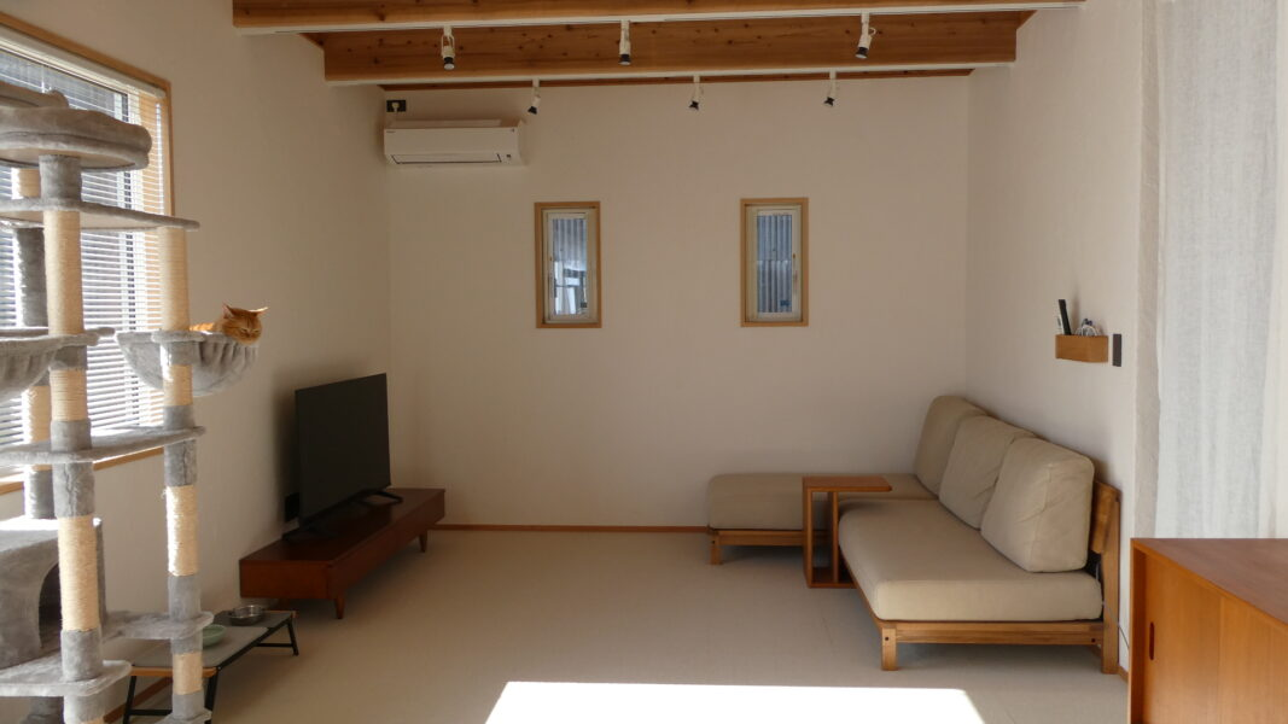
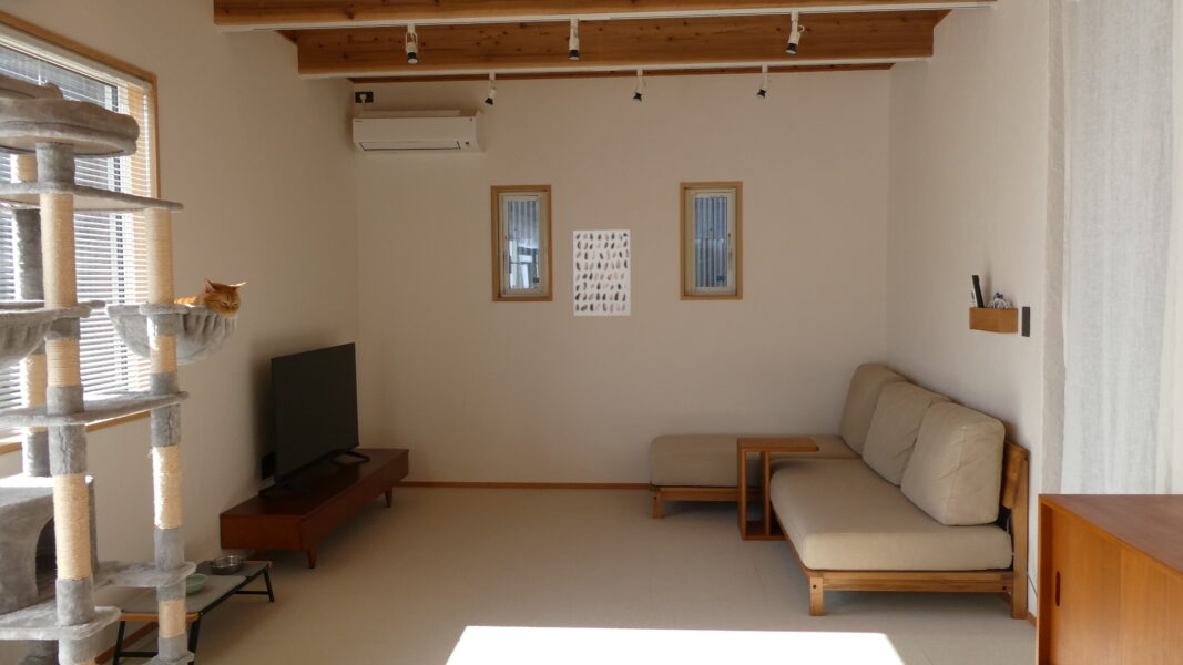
+ wall art [572,228,632,317]
